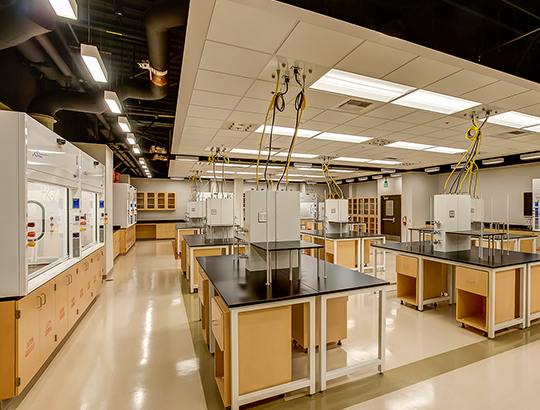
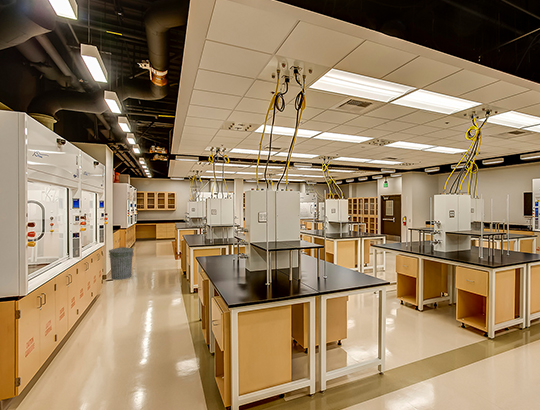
+ trash can [108,245,135,281]
